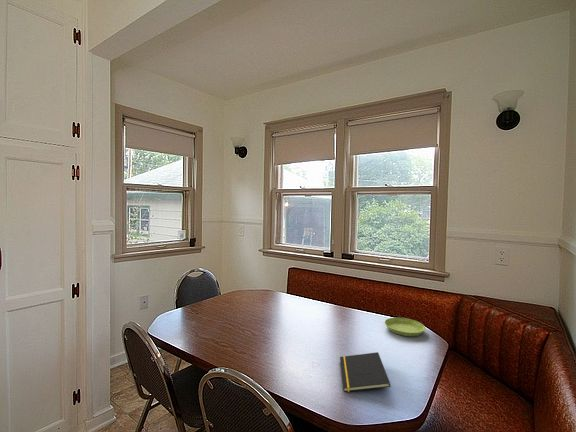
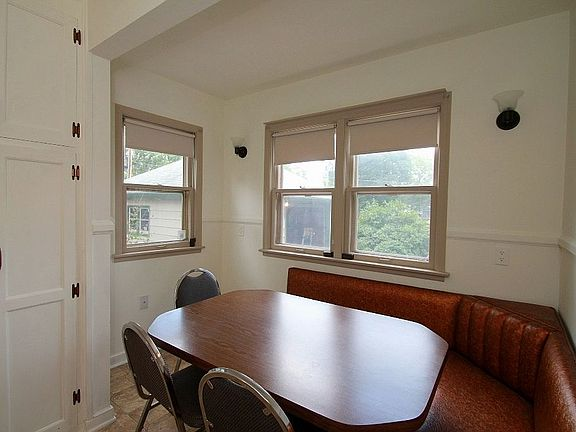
- notepad [339,351,392,393]
- saucer [384,317,427,337]
